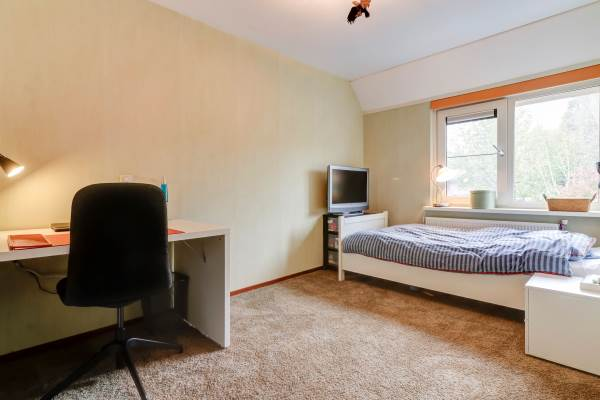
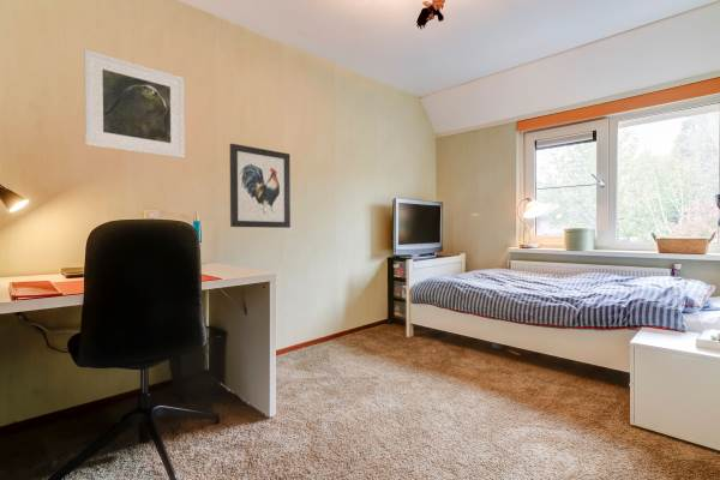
+ wall art [229,143,292,229]
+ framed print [83,48,186,160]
